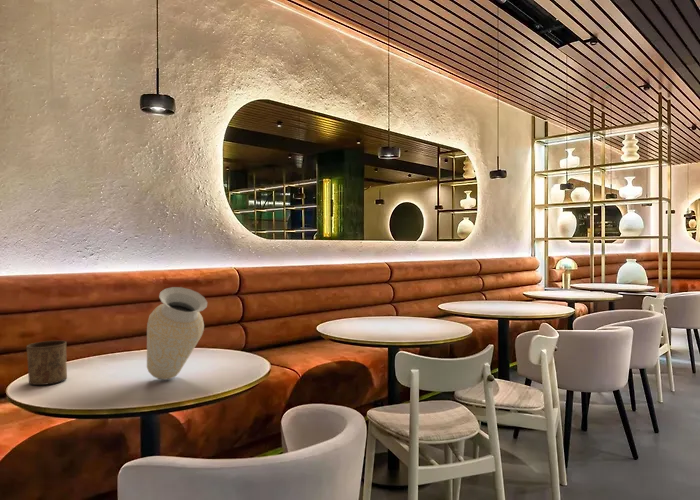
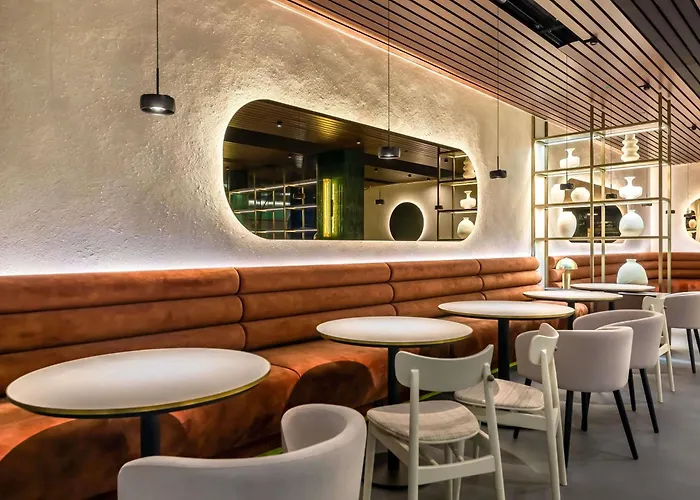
- cup [26,340,68,386]
- vase [146,286,208,381]
